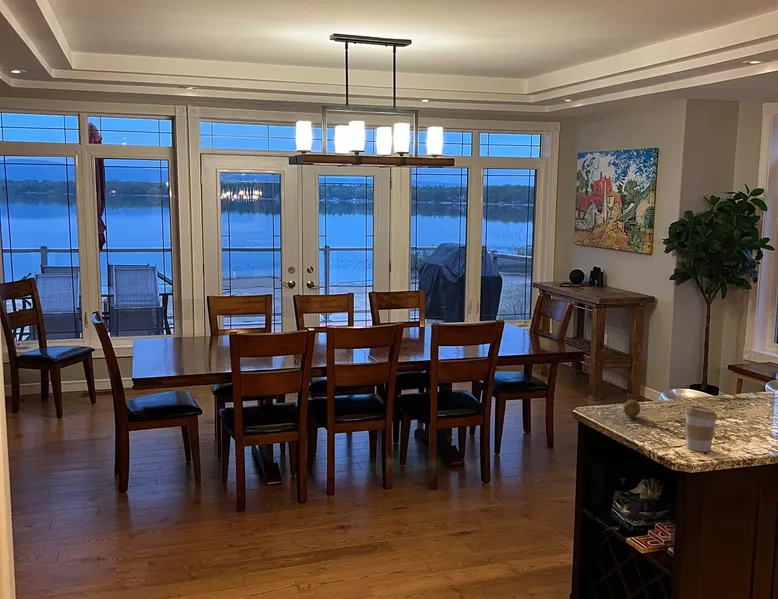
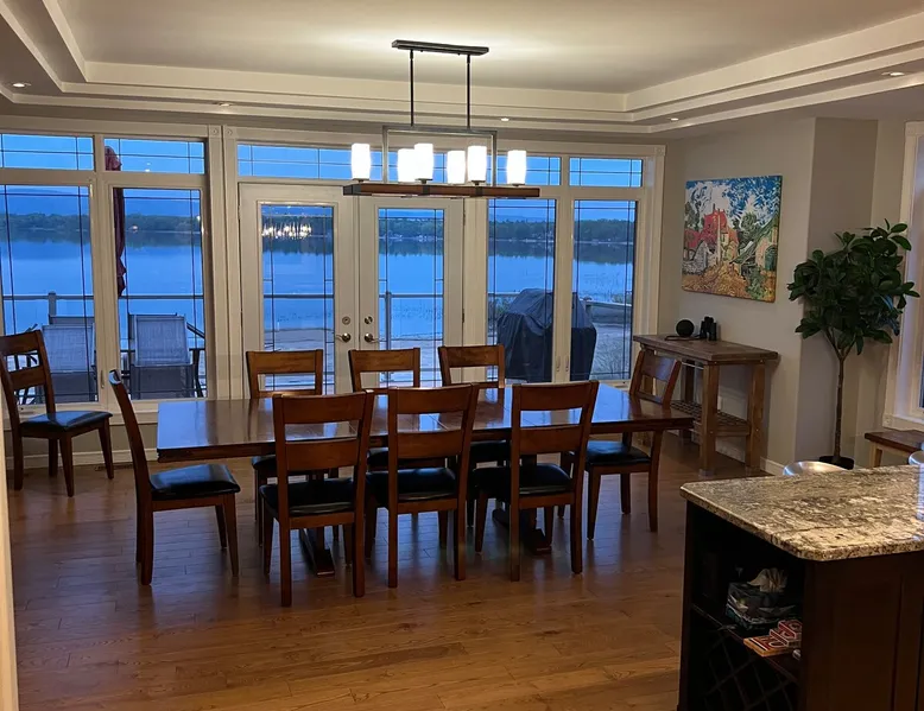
- fruit [622,399,641,418]
- coffee cup [684,405,718,453]
